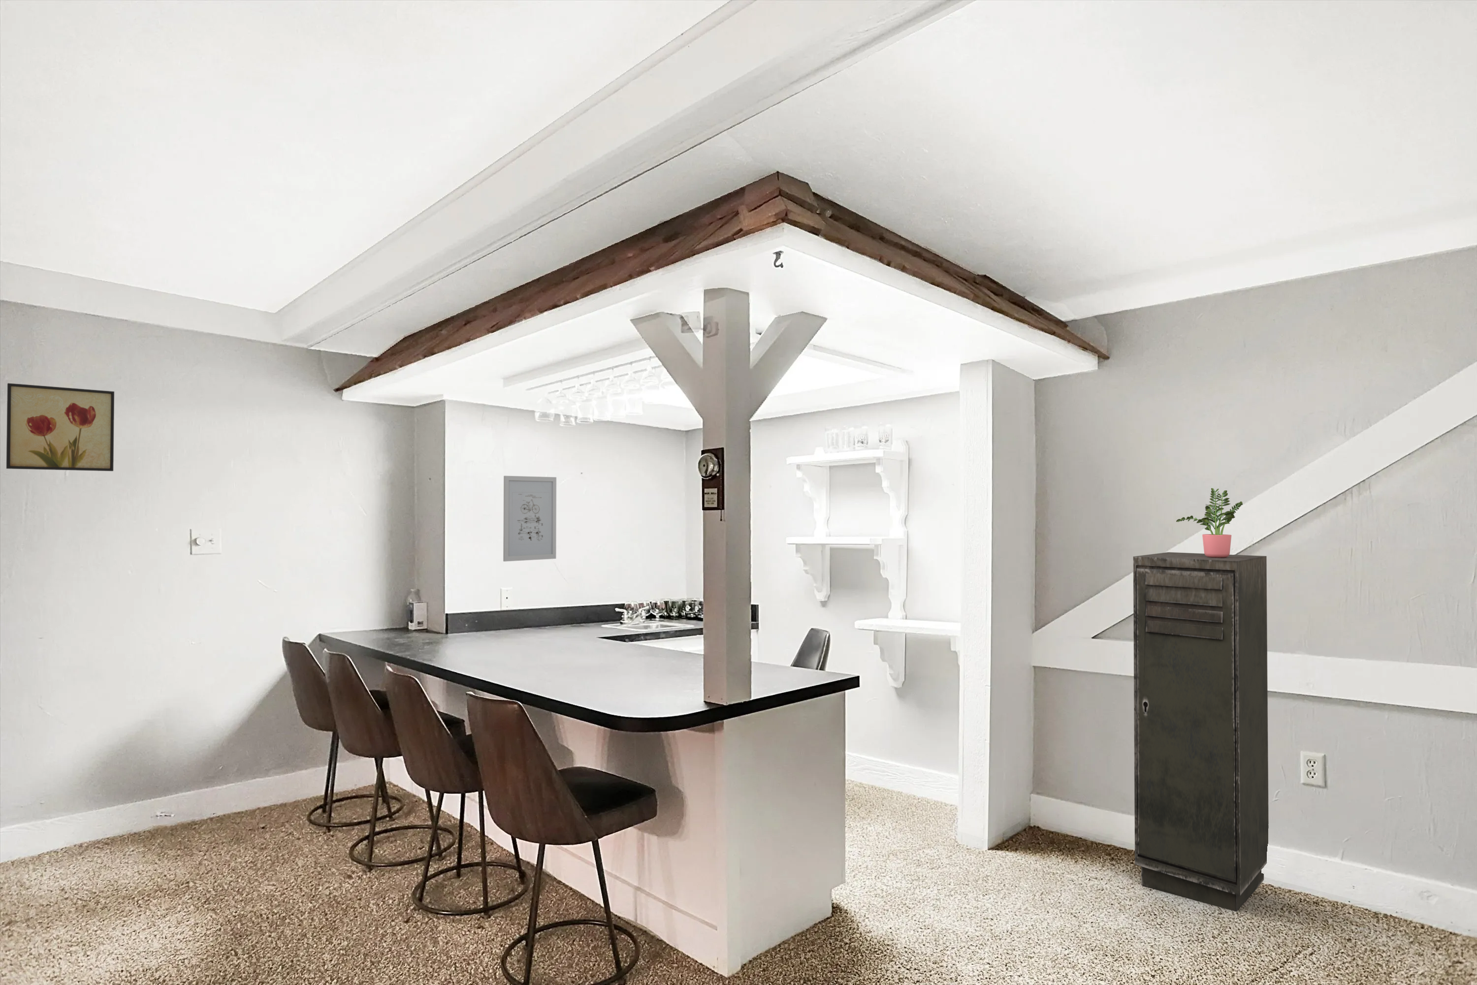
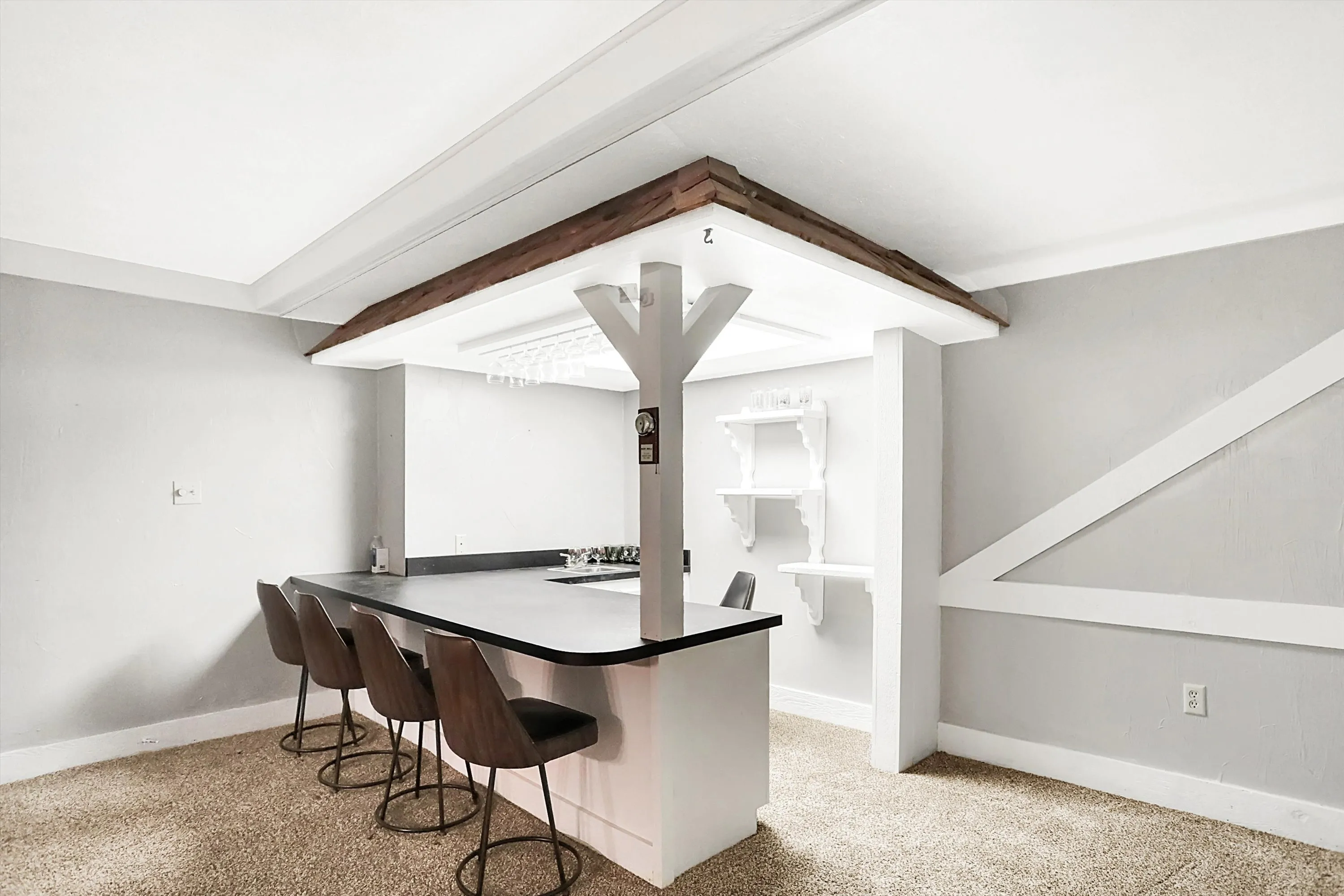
- storage cabinet [1133,552,1269,912]
- wall art [5,383,114,472]
- wall art [502,476,557,562]
- potted plant [1176,488,1243,557]
